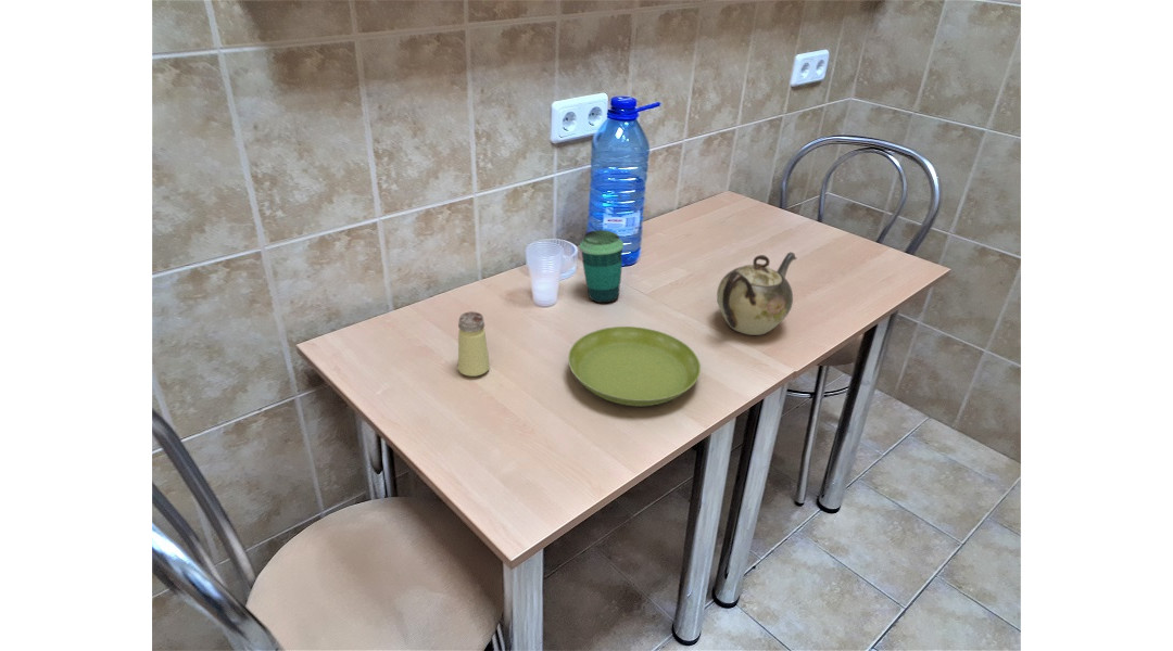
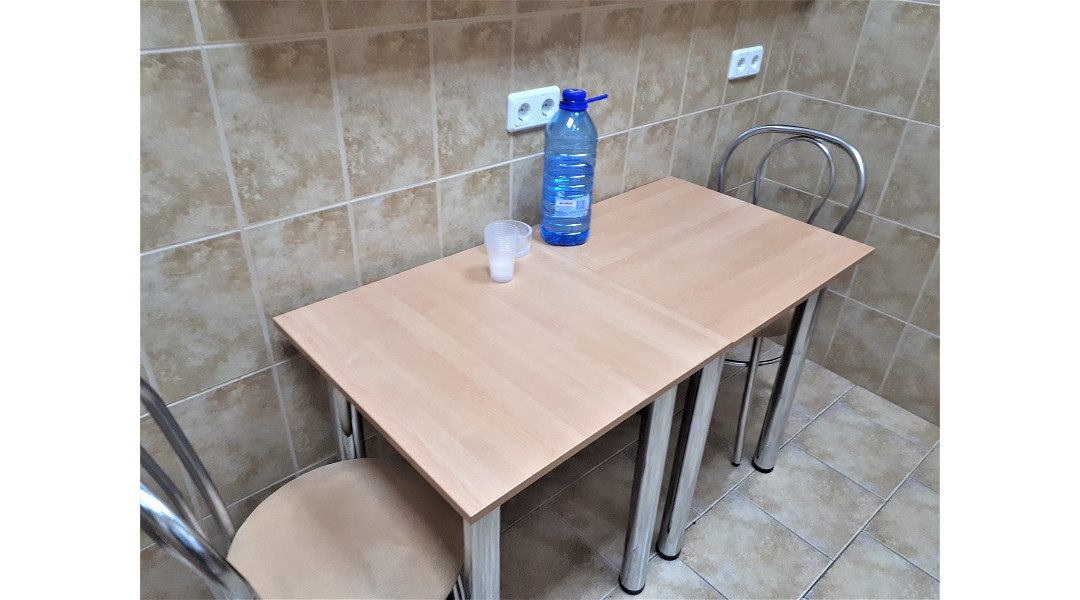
- saltshaker [457,310,491,378]
- teapot [716,251,798,336]
- saucer [567,326,702,407]
- cup [579,229,625,304]
